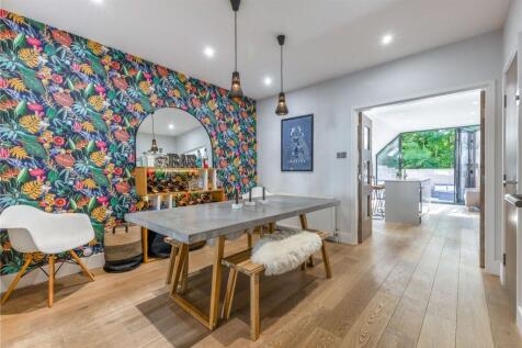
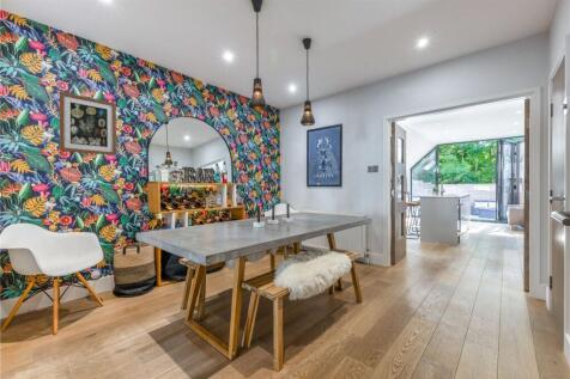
+ wall art [59,91,117,157]
